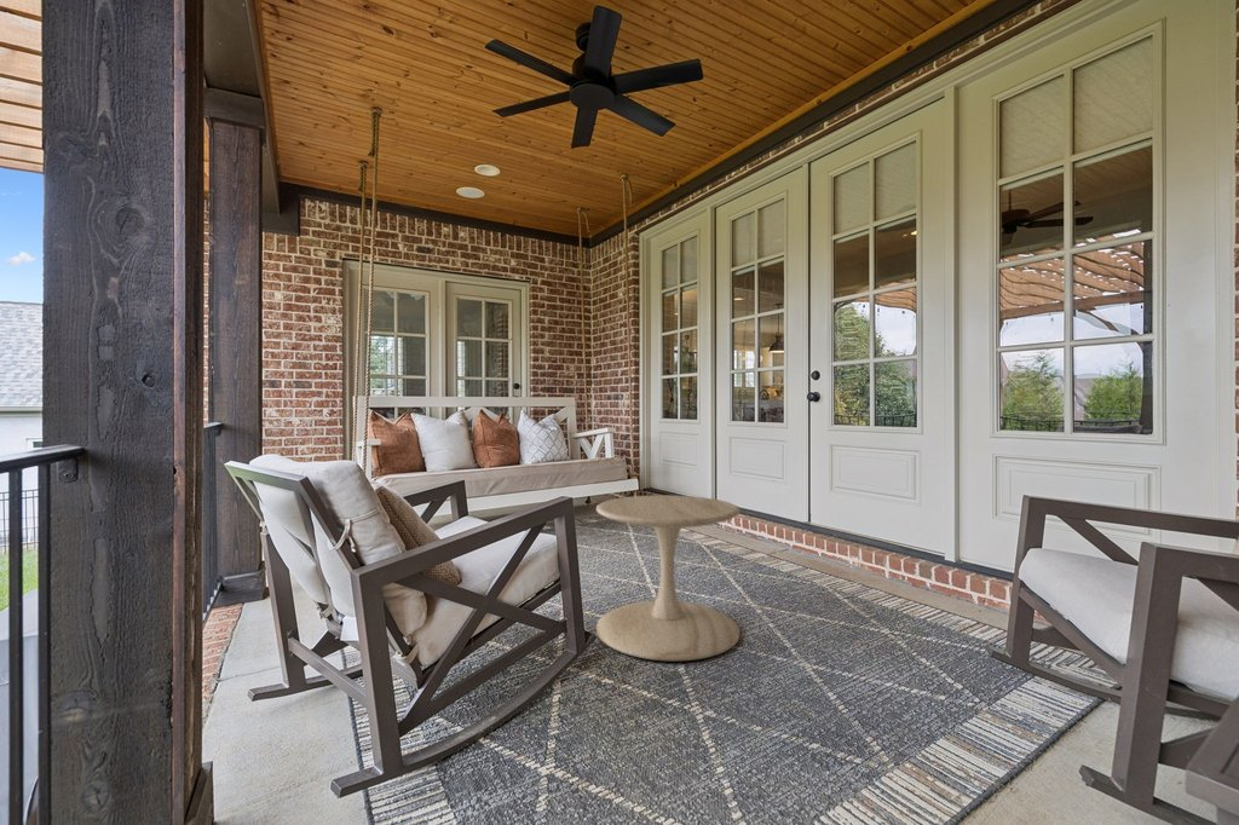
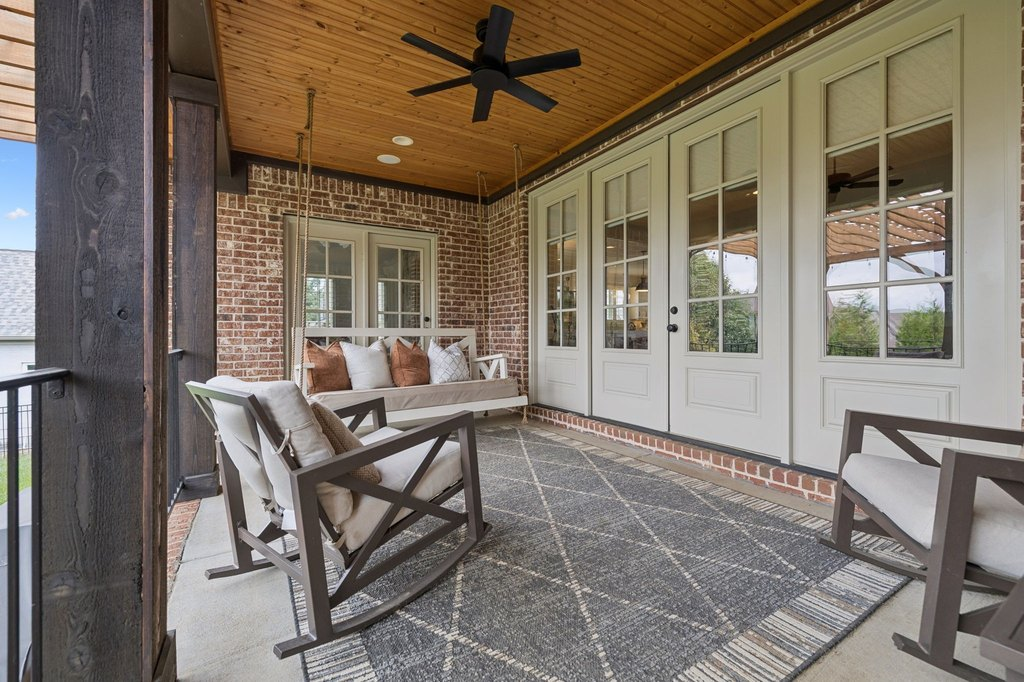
- side table [595,495,740,662]
